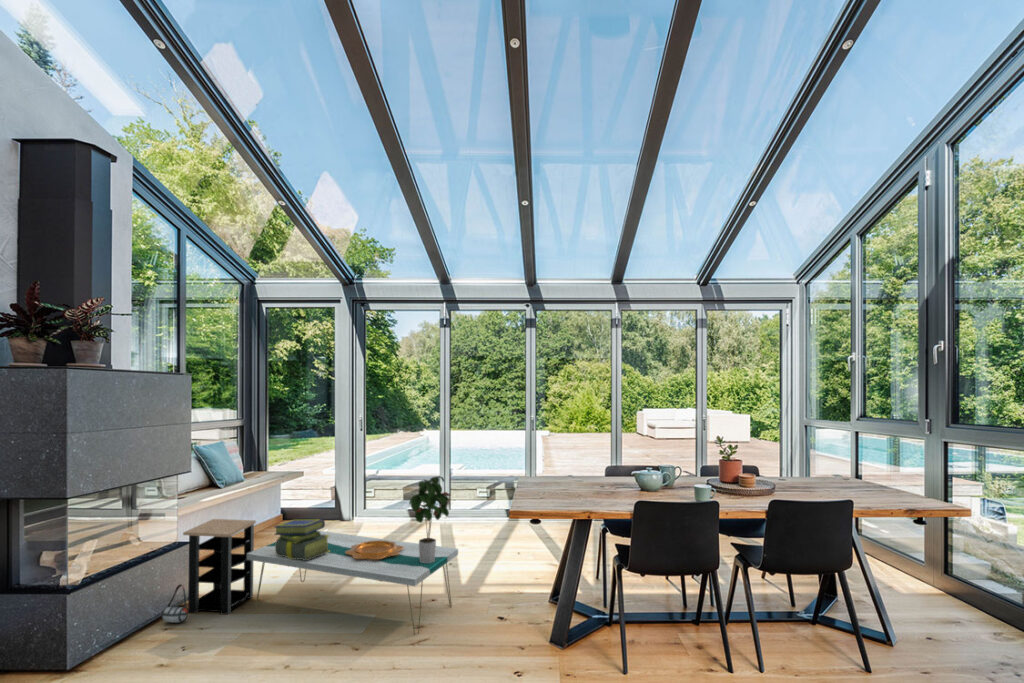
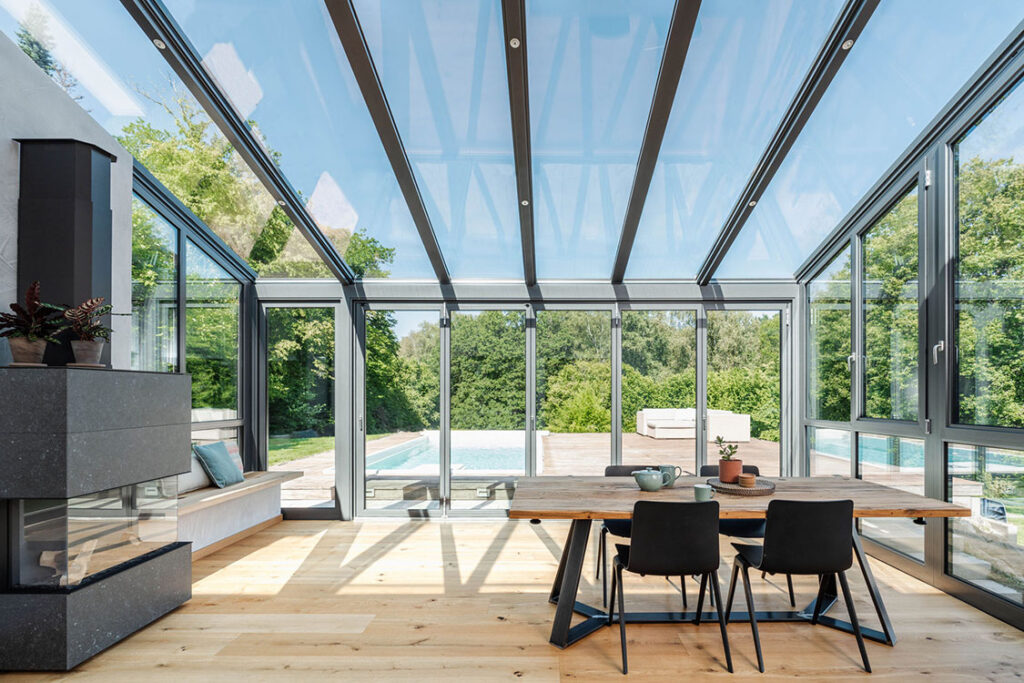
- decorative bowl [345,540,404,560]
- coffee table [247,530,459,636]
- side table [182,518,257,616]
- stack of books [273,518,330,560]
- bag [147,583,189,641]
- potted plant [408,475,452,563]
